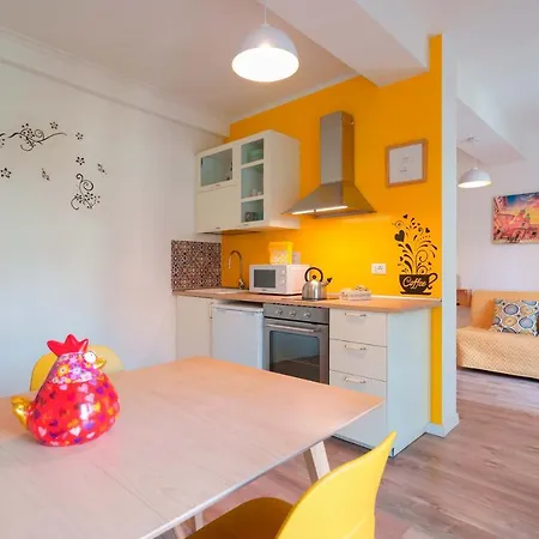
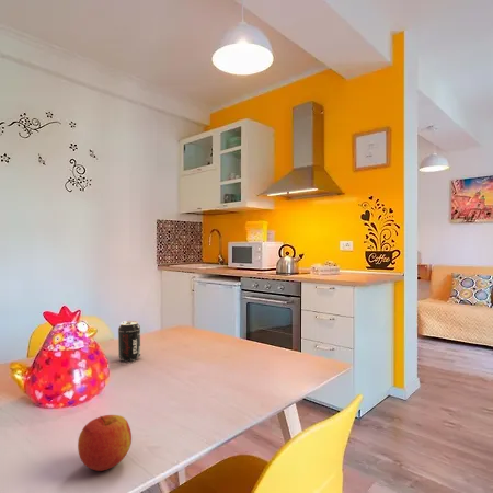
+ beverage can [117,320,141,363]
+ apple [77,414,133,472]
